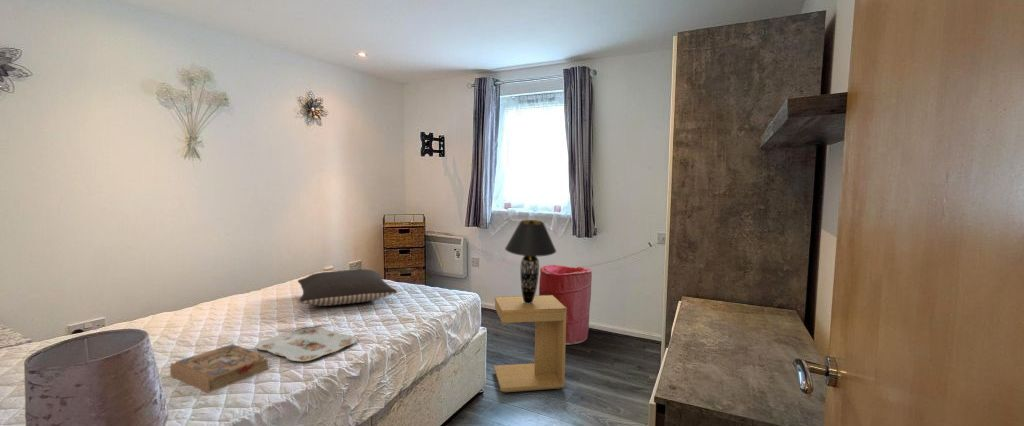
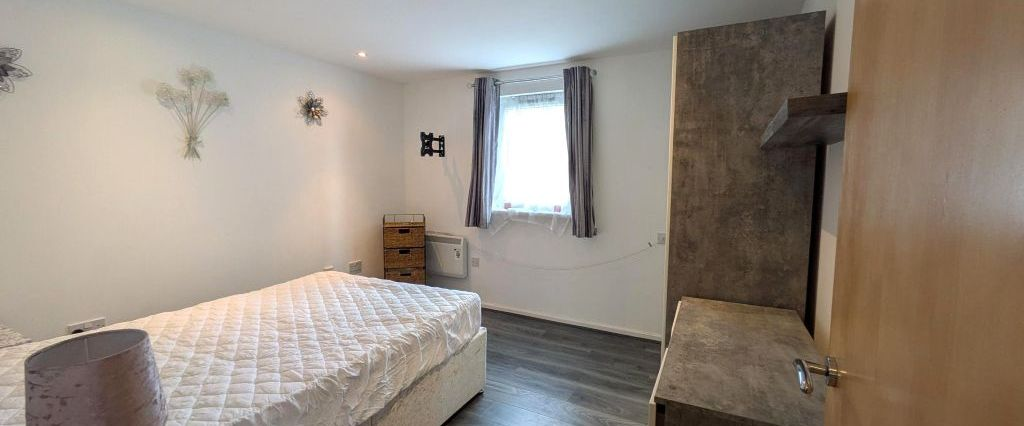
- laundry hamper [538,264,593,346]
- pillow [297,268,398,307]
- table lamp [504,219,557,304]
- serving tray [254,326,358,362]
- side table [493,294,567,393]
- book [169,343,270,394]
